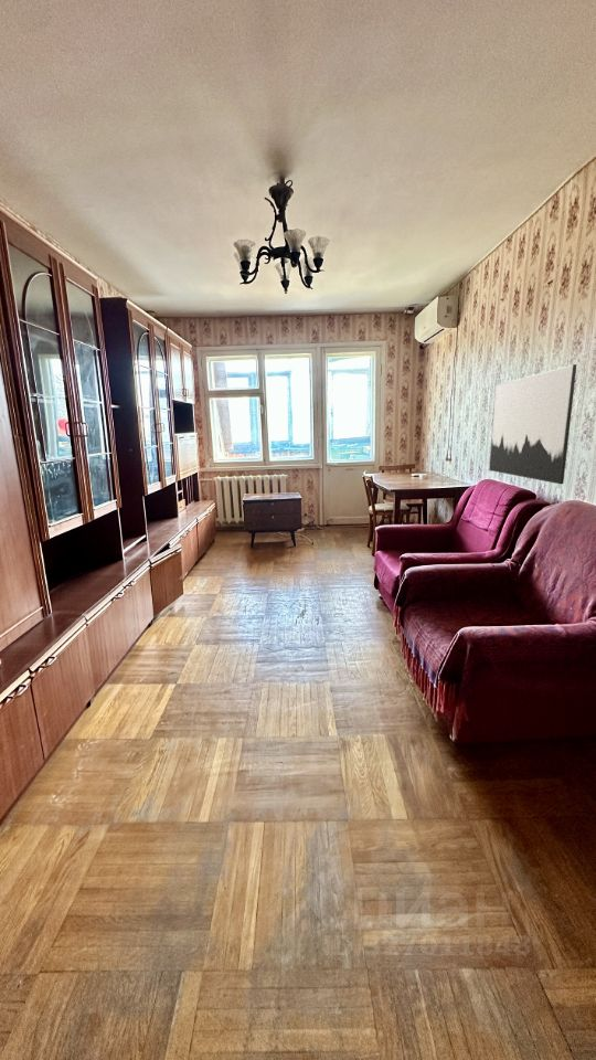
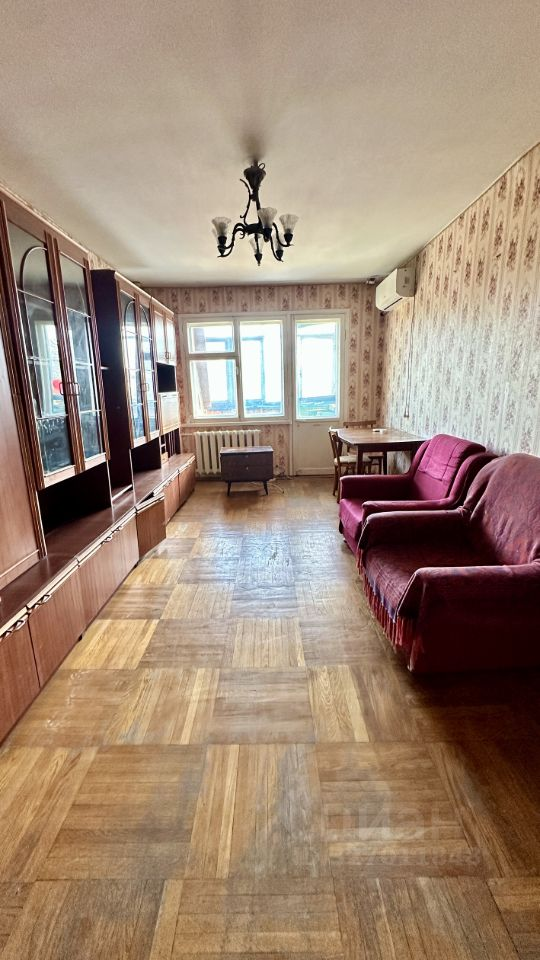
- wall art [488,363,577,485]
